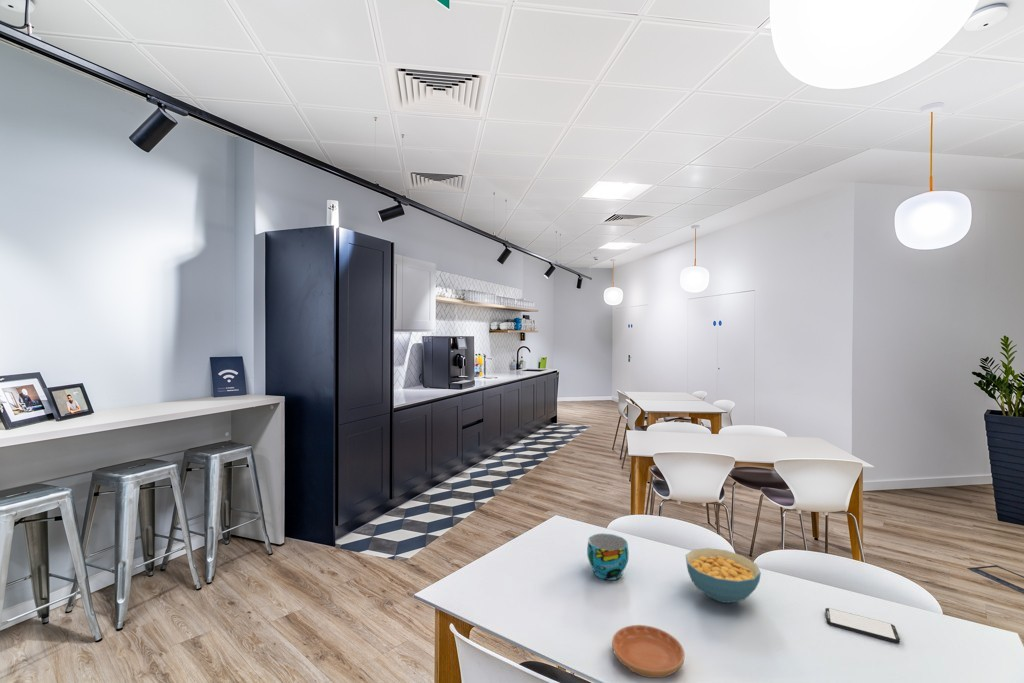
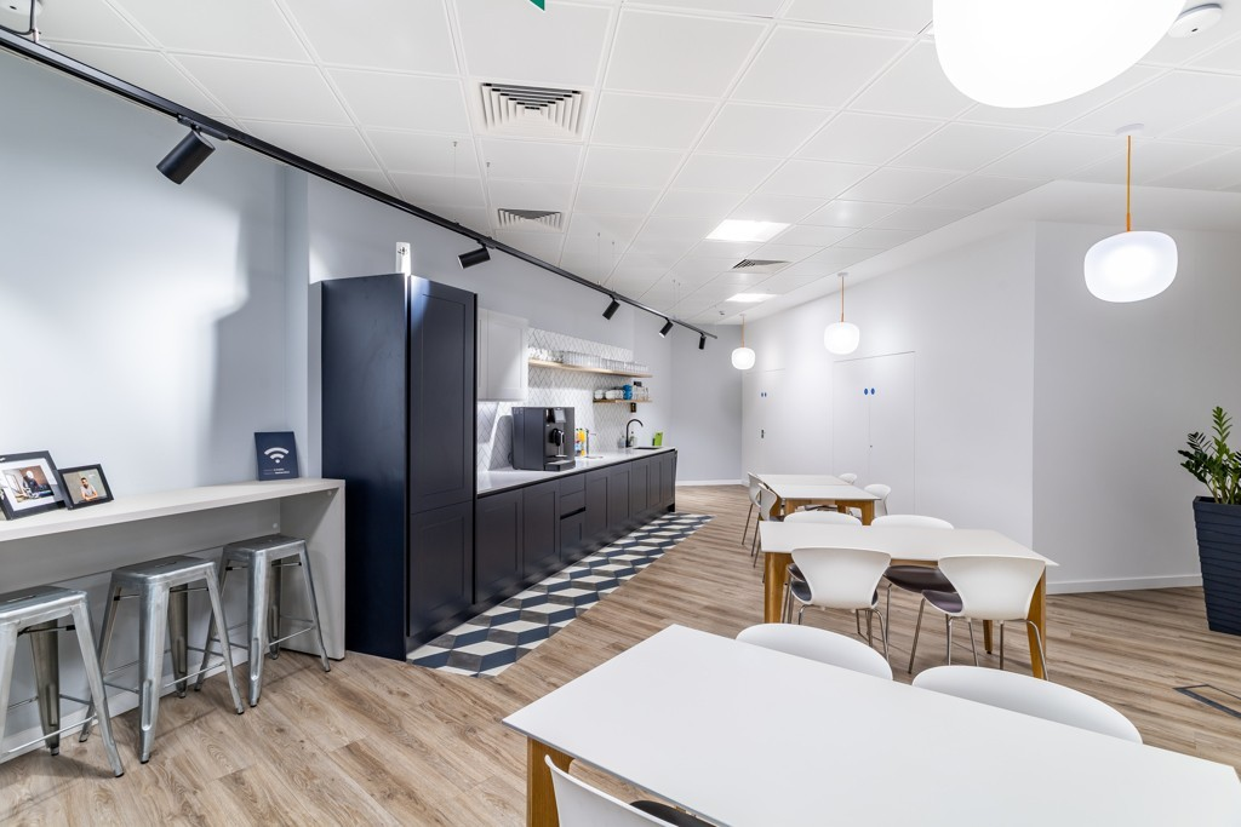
- saucer [611,624,686,679]
- smartphone [824,607,901,644]
- cup [586,533,630,581]
- cereal bowl [685,547,762,604]
